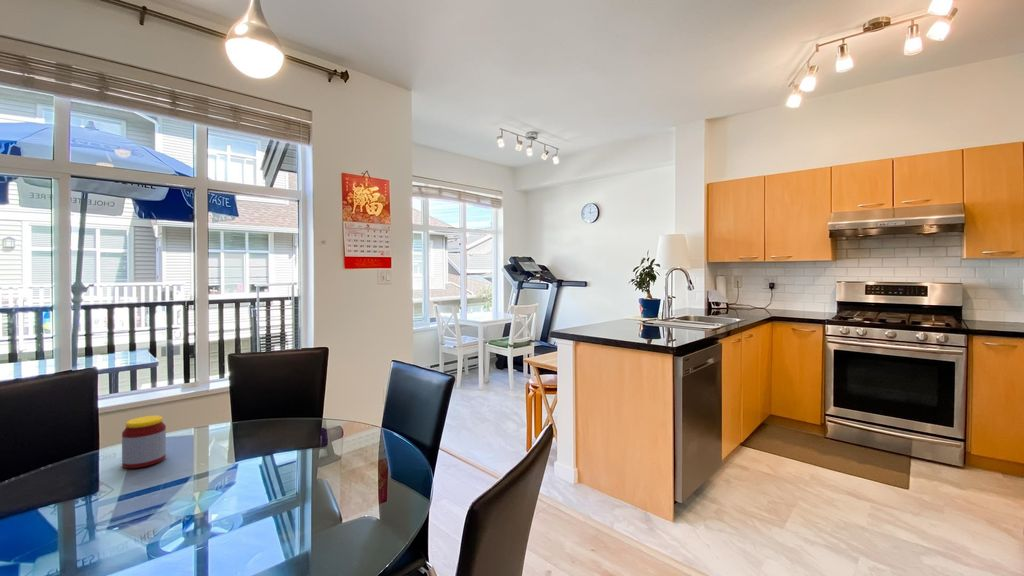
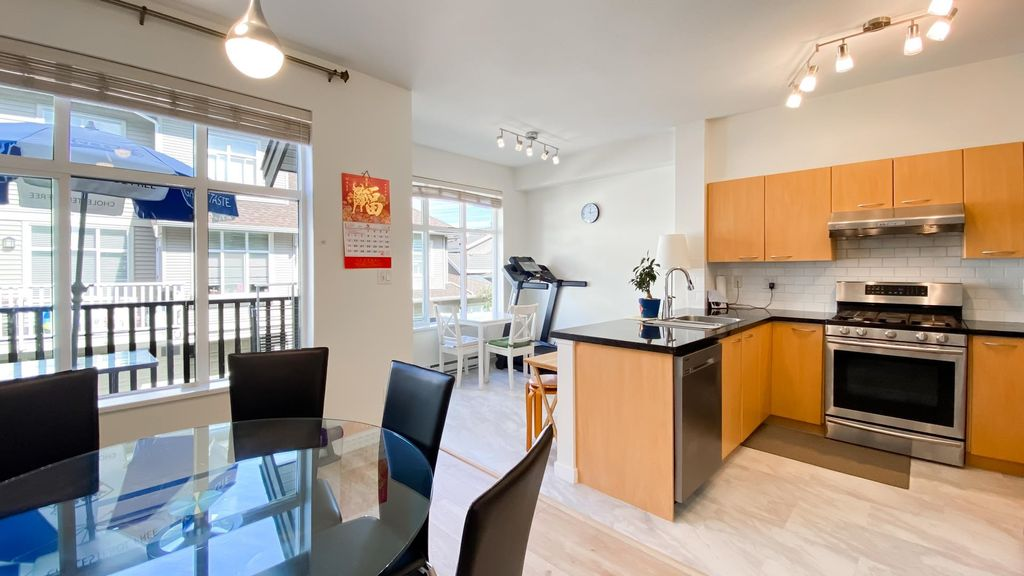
- jar [121,415,167,469]
